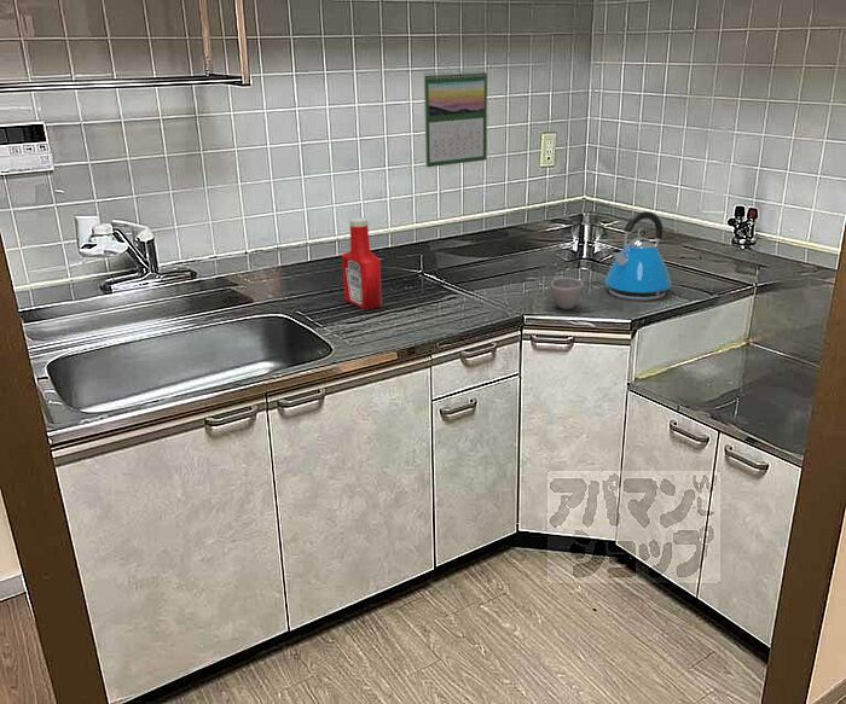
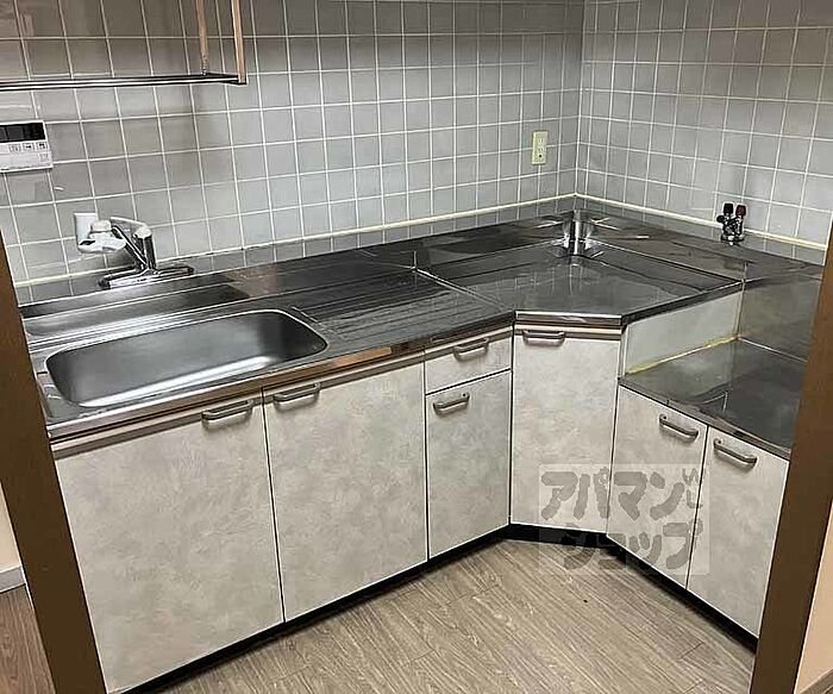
- kettle [604,210,672,302]
- cup [549,277,585,310]
- soap bottle [341,216,383,310]
- calendar [423,69,488,168]
